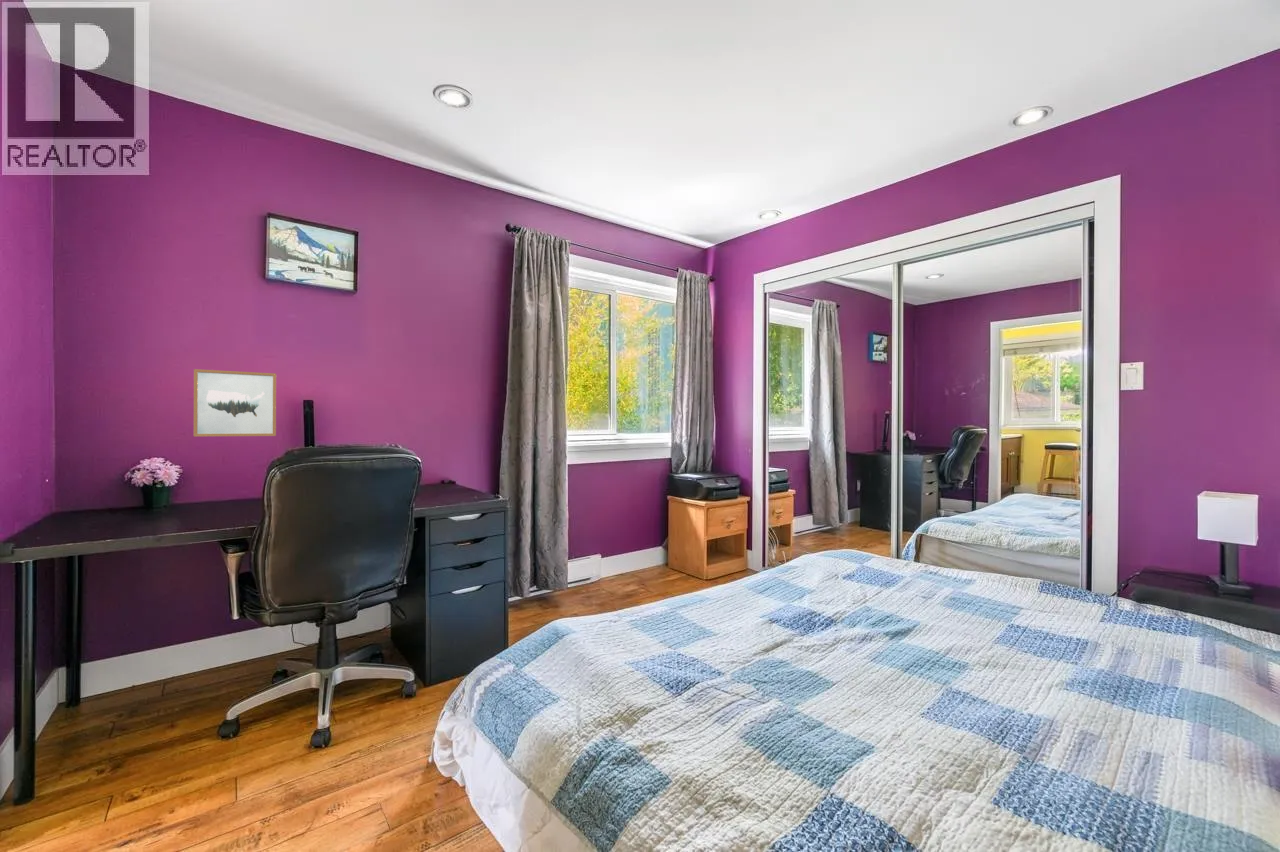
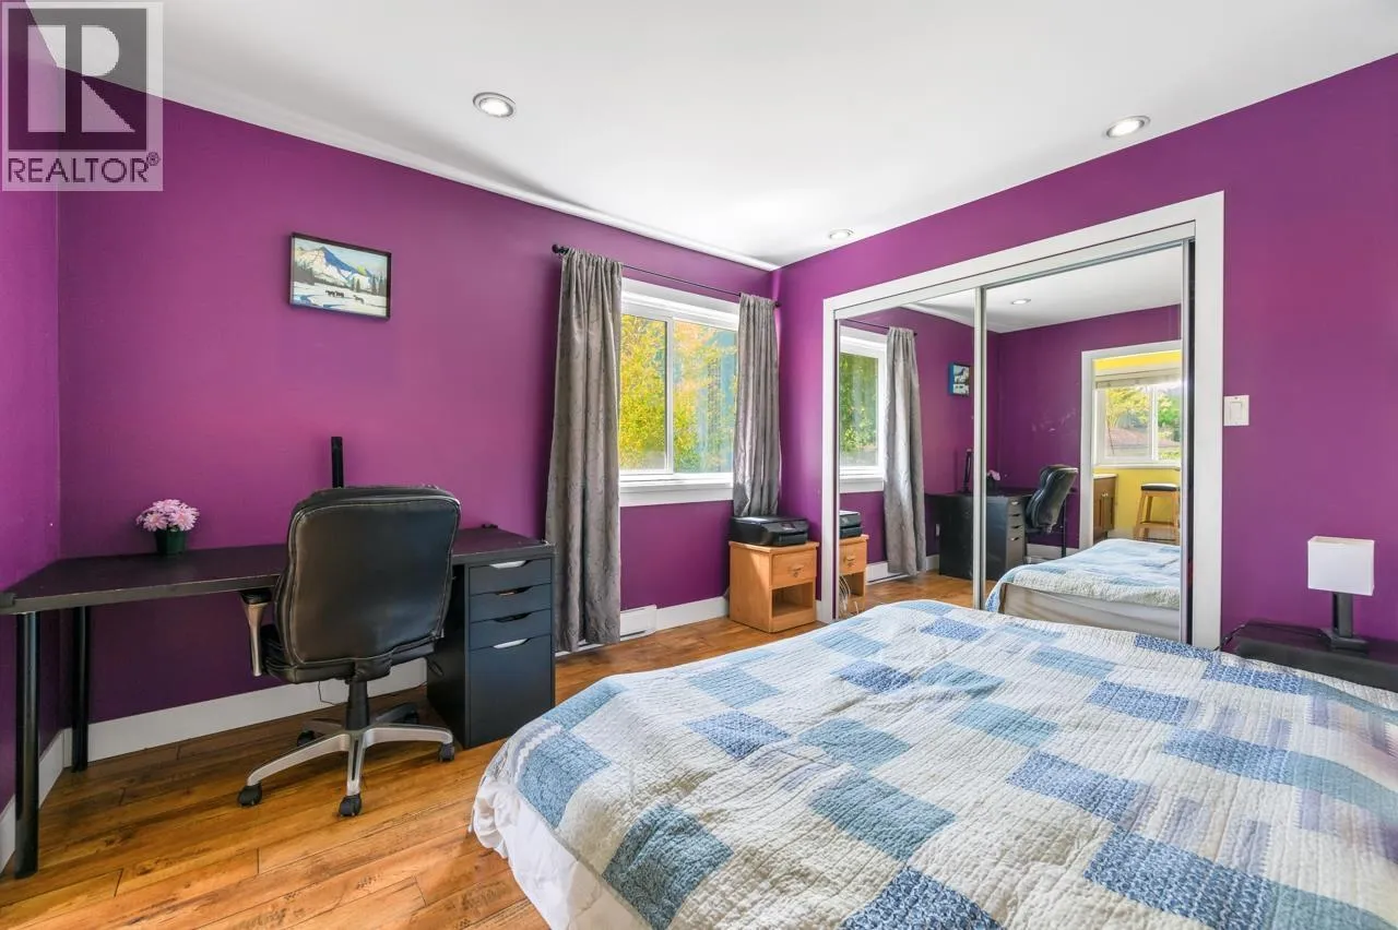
- wall art [193,368,277,437]
